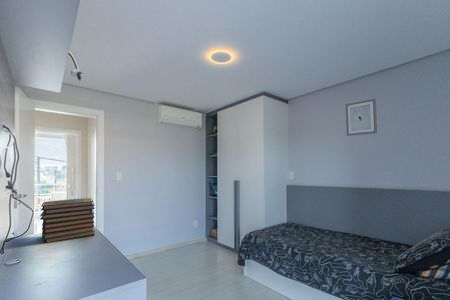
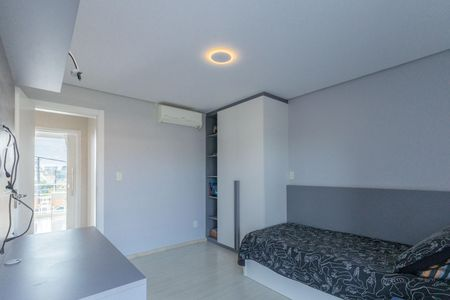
- book stack [39,197,96,244]
- wall art [344,98,378,137]
